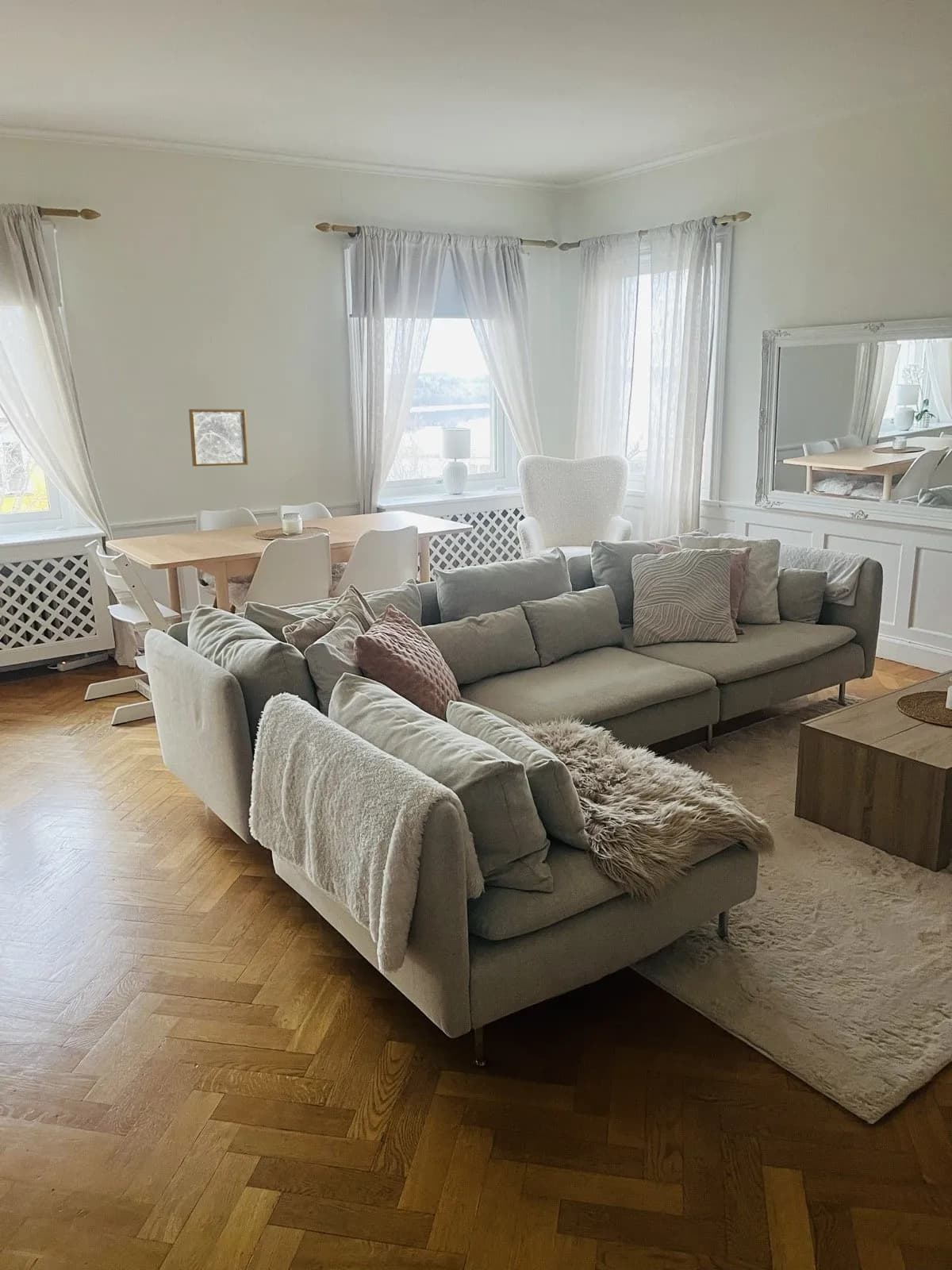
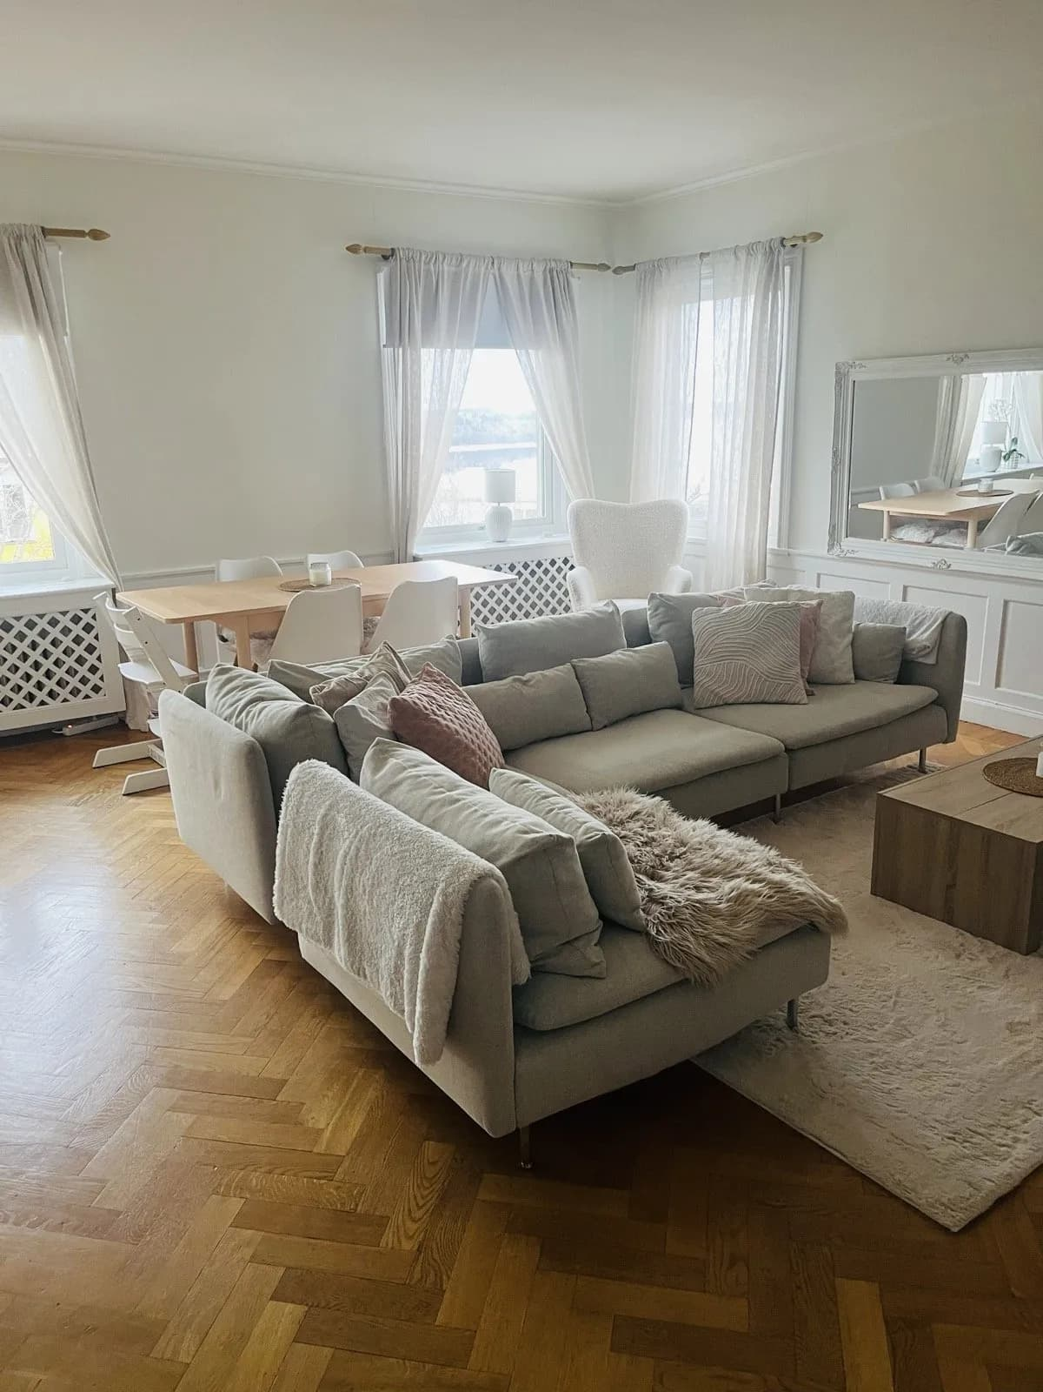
- wall art [188,409,248,467]
